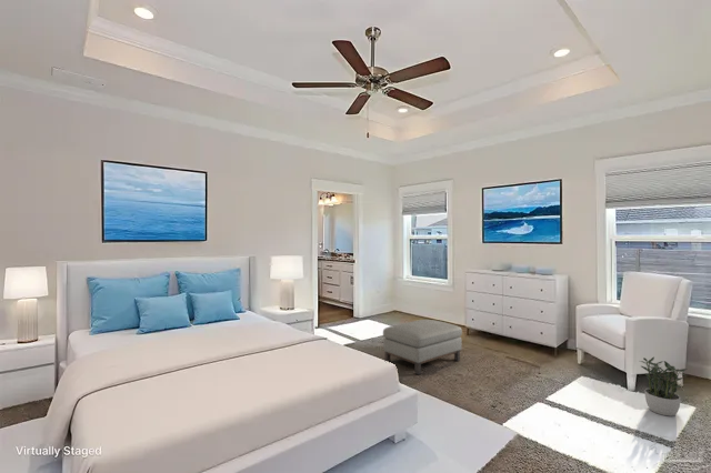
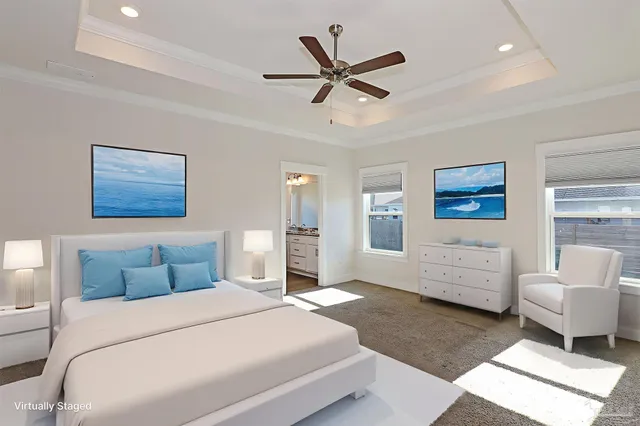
- potted plant [640,356,689,417]
- ottoman [382,319,463,375]
